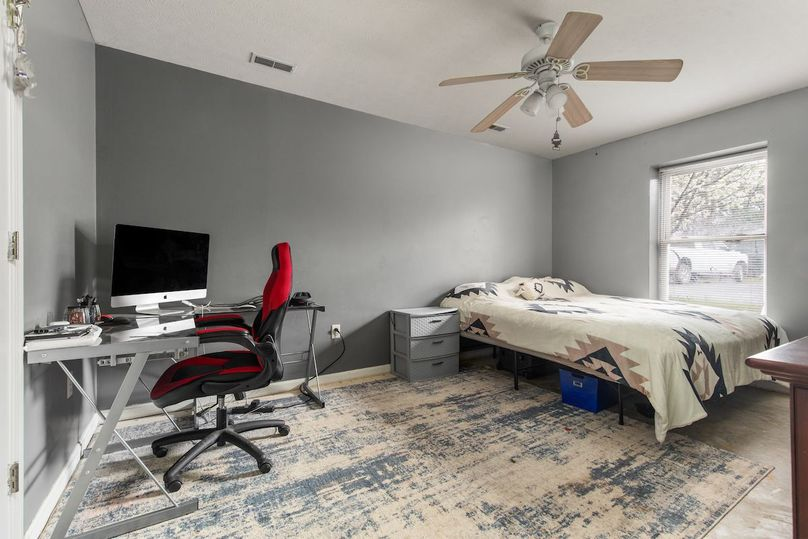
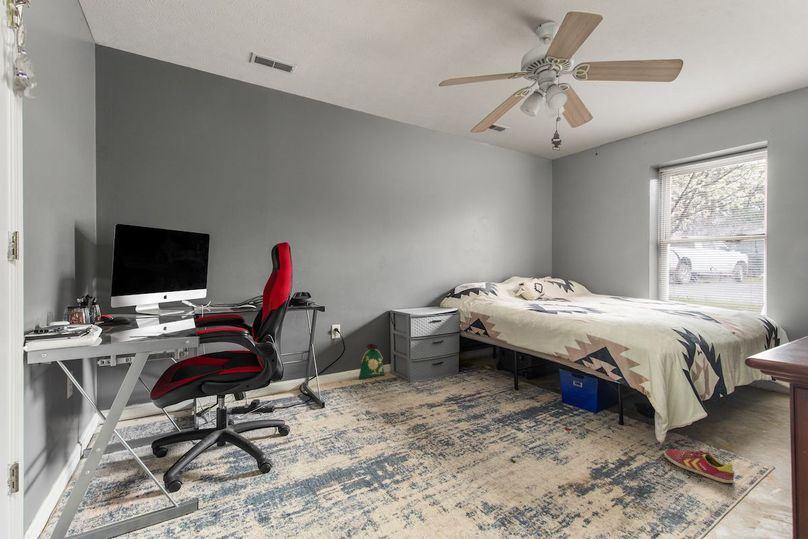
+ bag [358,343,386,380]
+ shoe [663,448,735,484]
